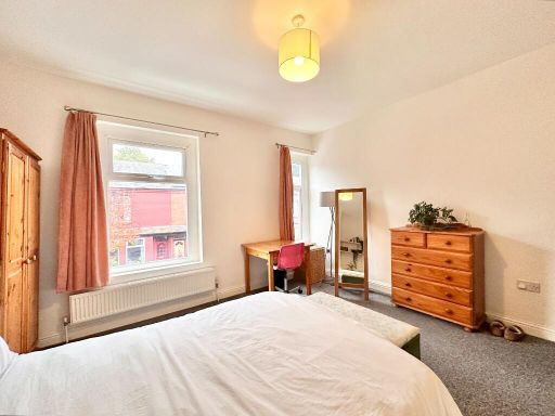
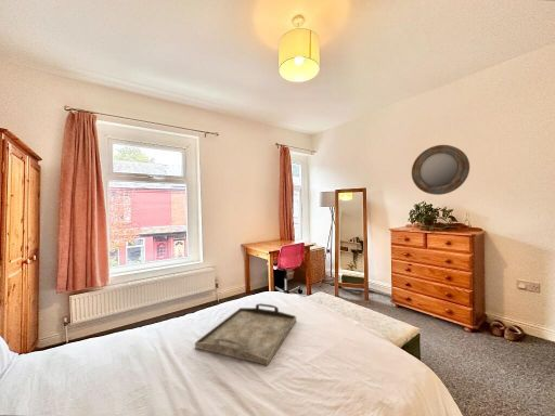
+ serving tray [194,302,297,366]
+ home mirror [411,144,470,196]
